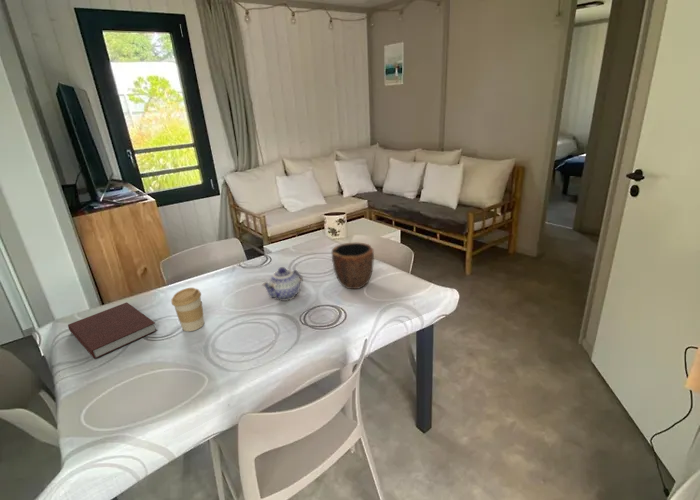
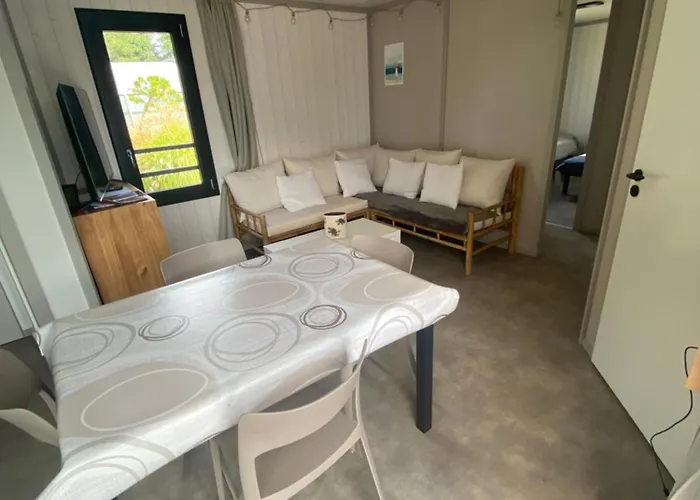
- notebook [67,301,158,360]
- teapot [261,266,304,302]
- coffee cup [170,287,205,332]
- bowl [331,242,375,290]
